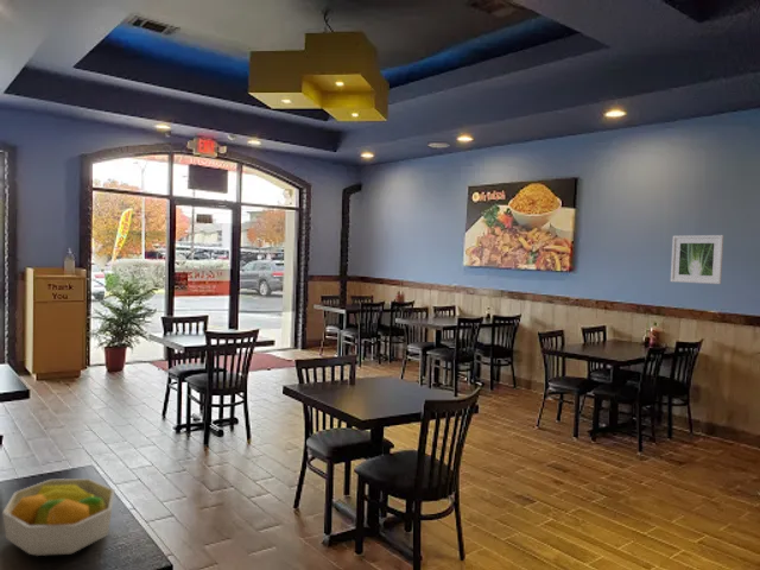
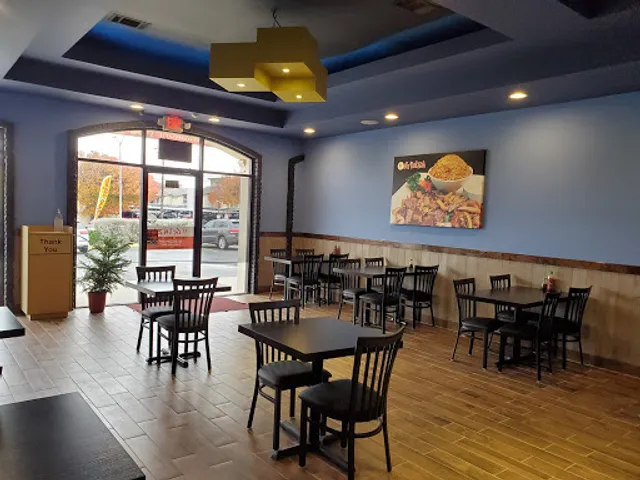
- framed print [670,234,724,285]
- fruit bowl [1,477,115,557]
